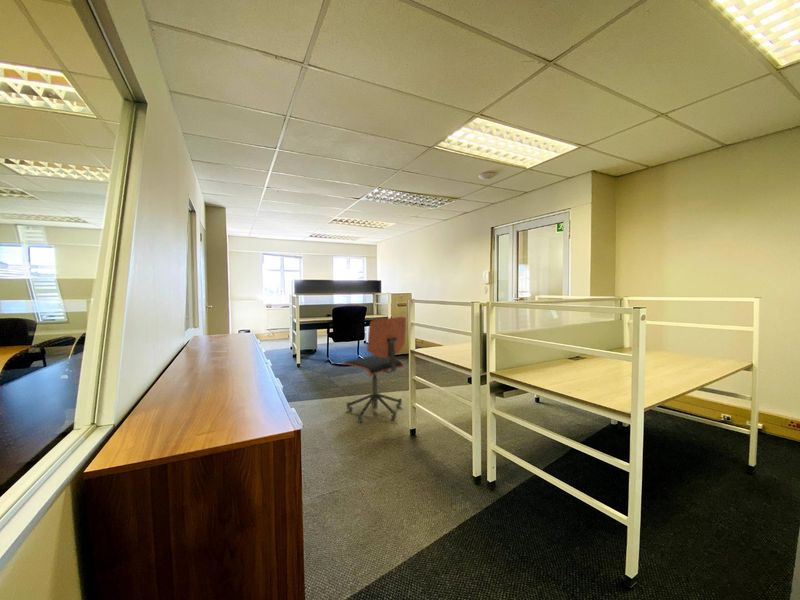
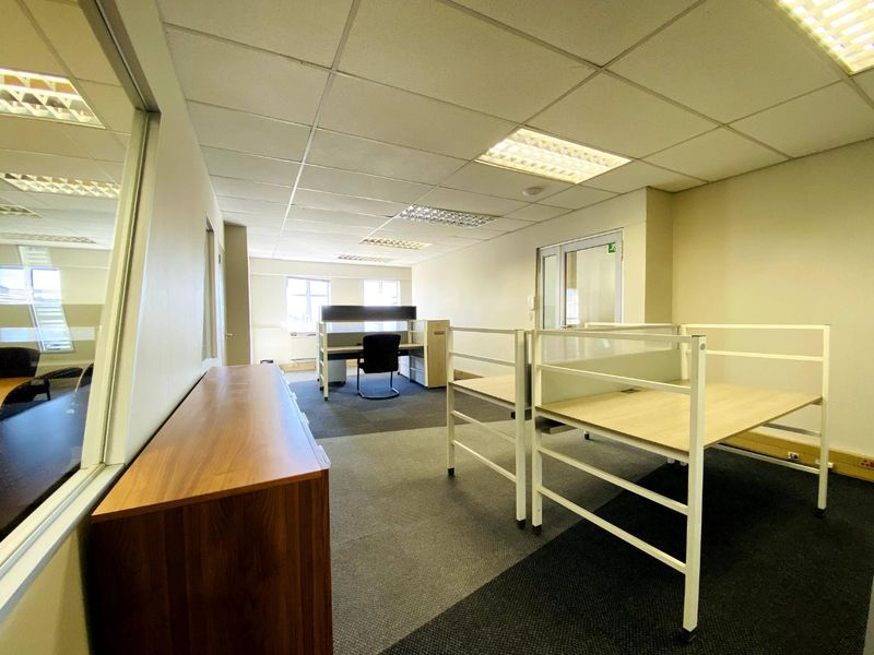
- office chair [342,316,407,423]
